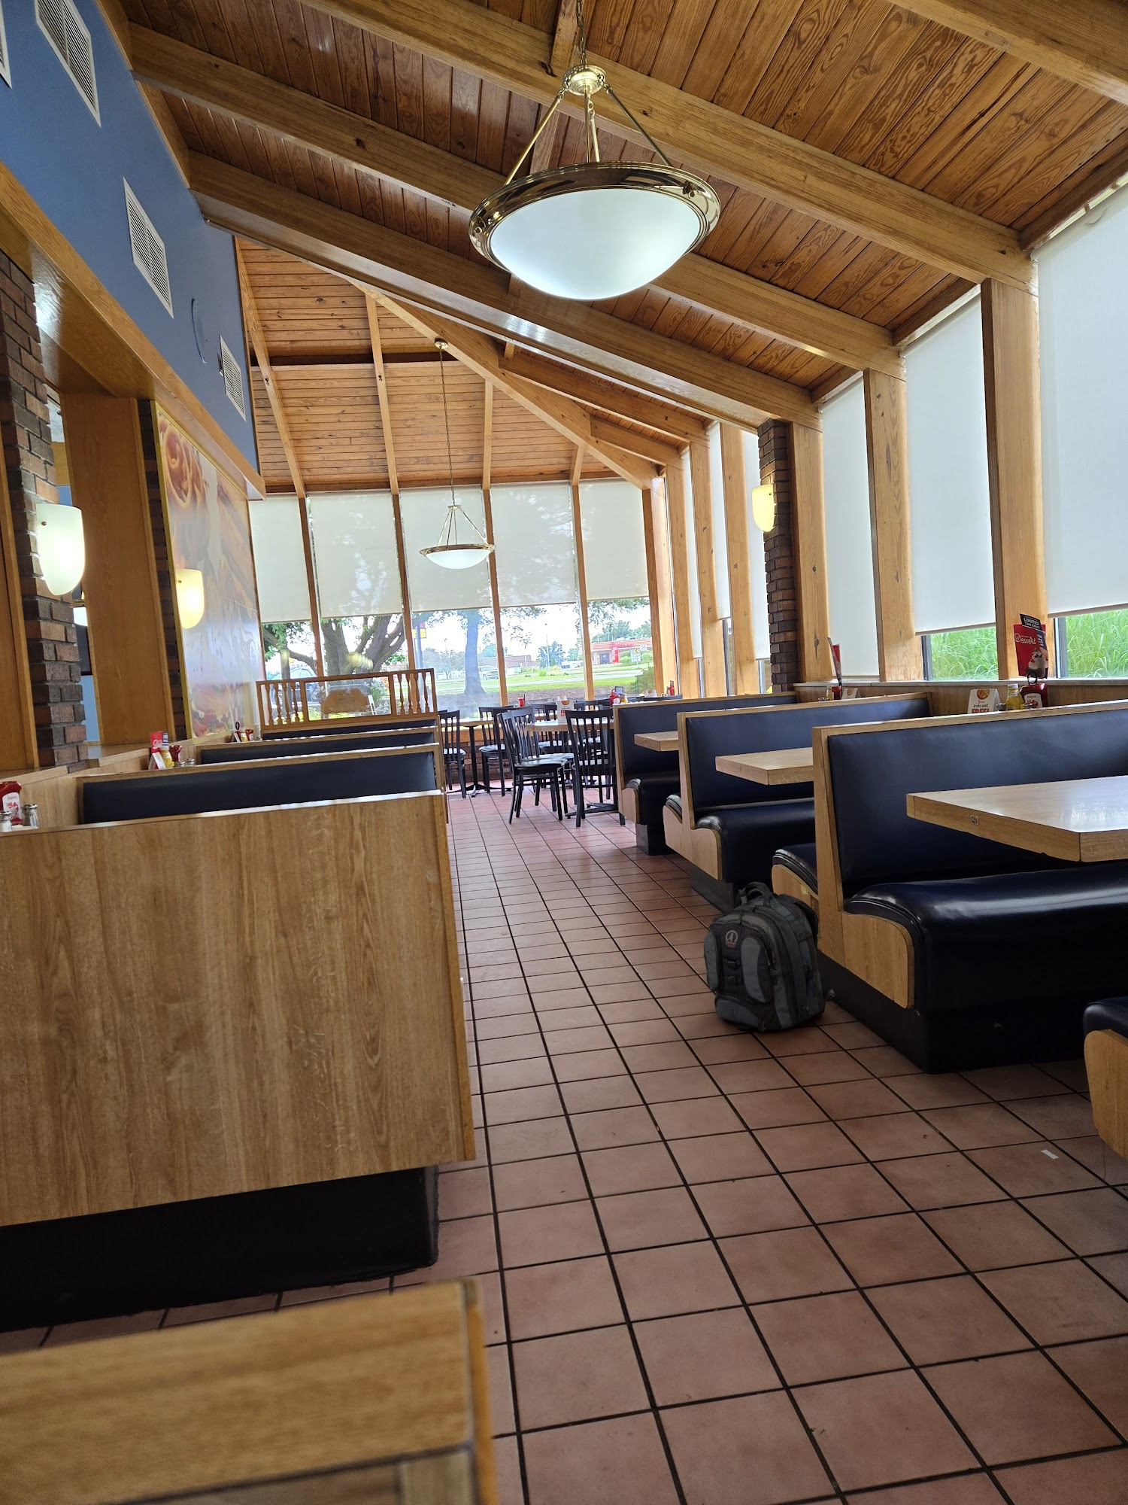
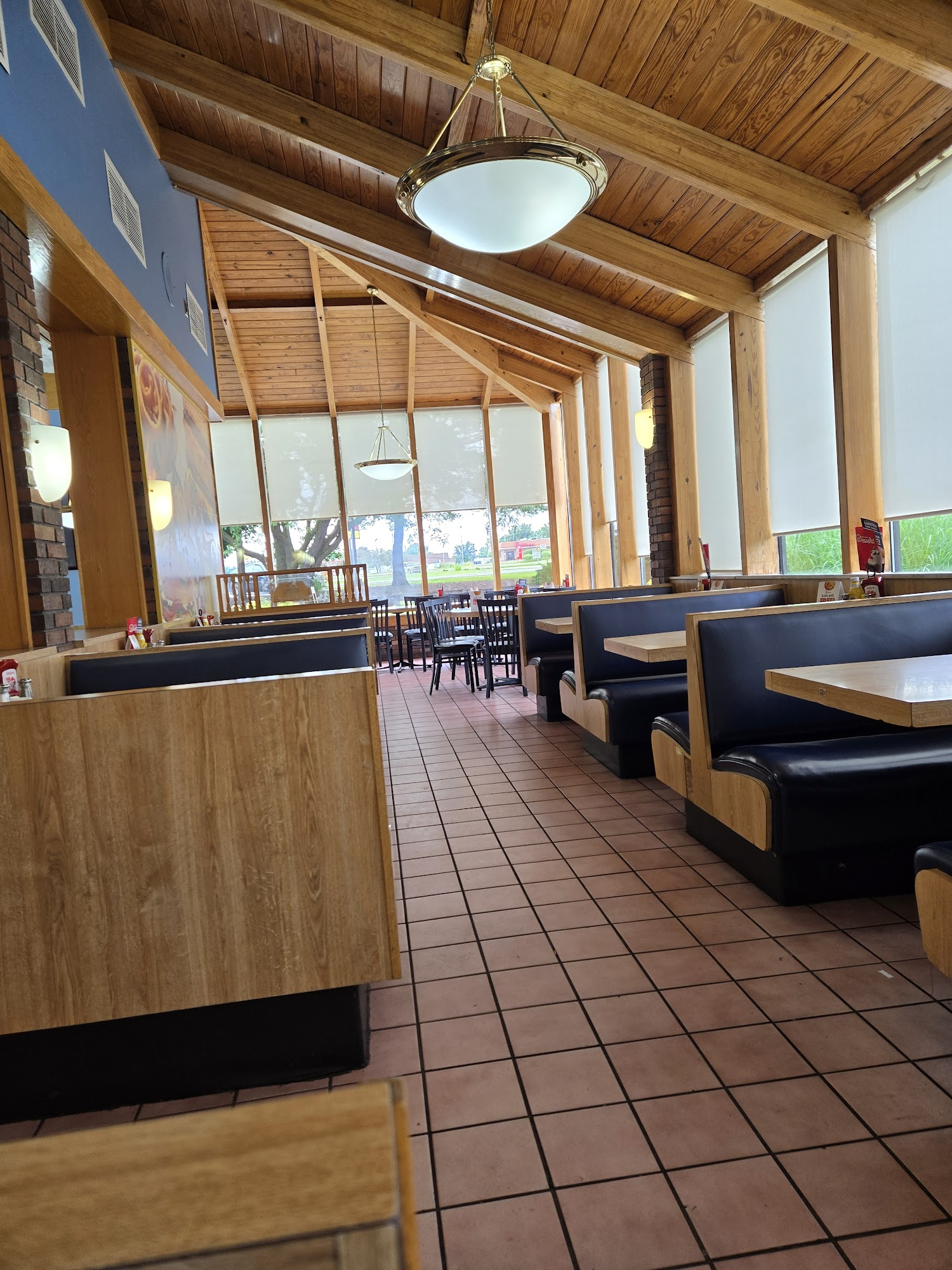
- backpack [703,882,835,1032]
